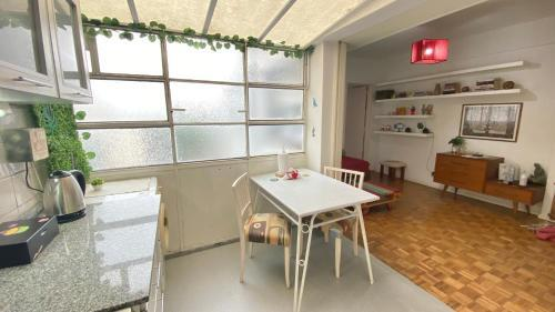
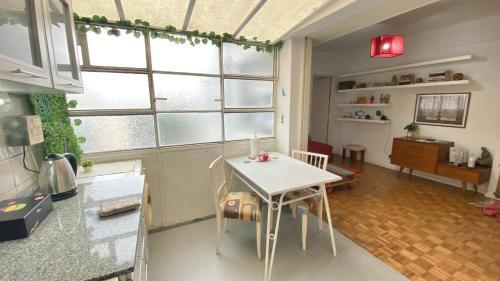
+ washcloth [98,196,142,217]
